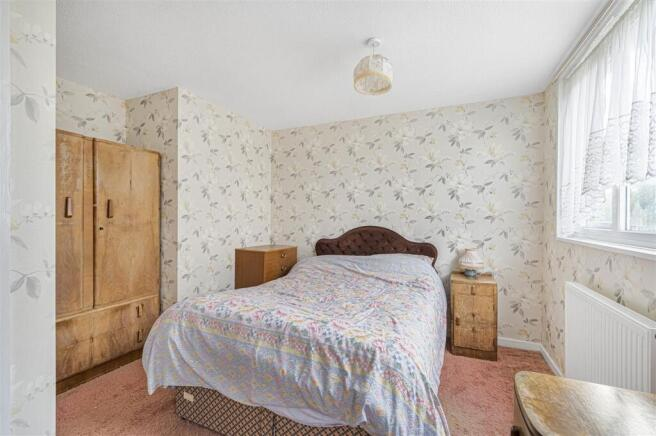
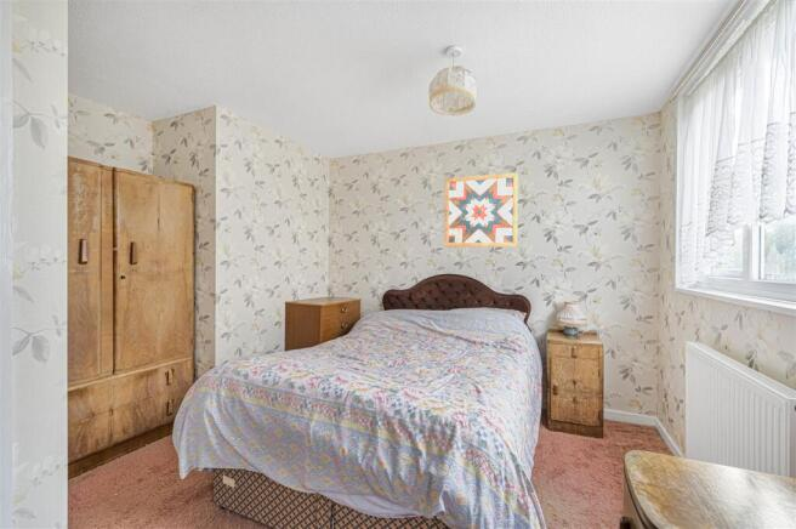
+ wall art [443,171,519,249]
